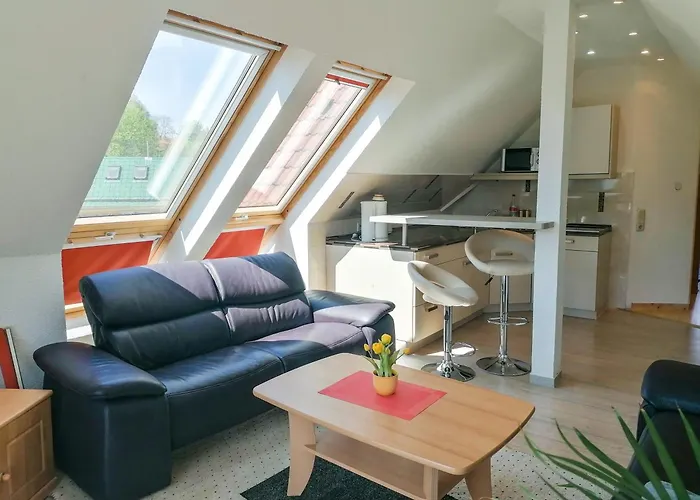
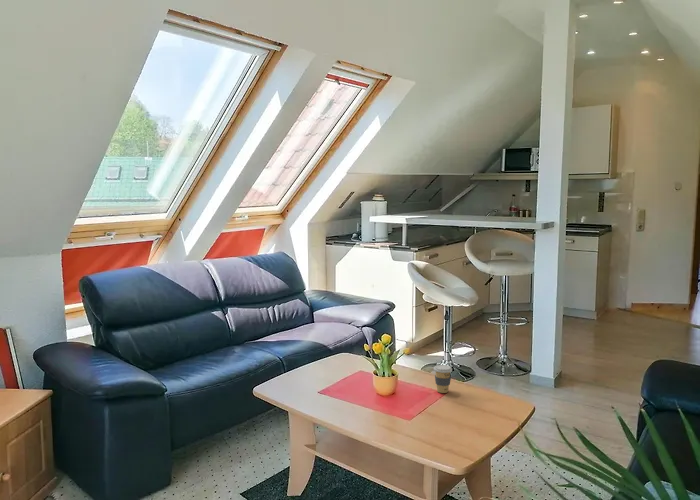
+ coffee cup [433,364,453,394]
